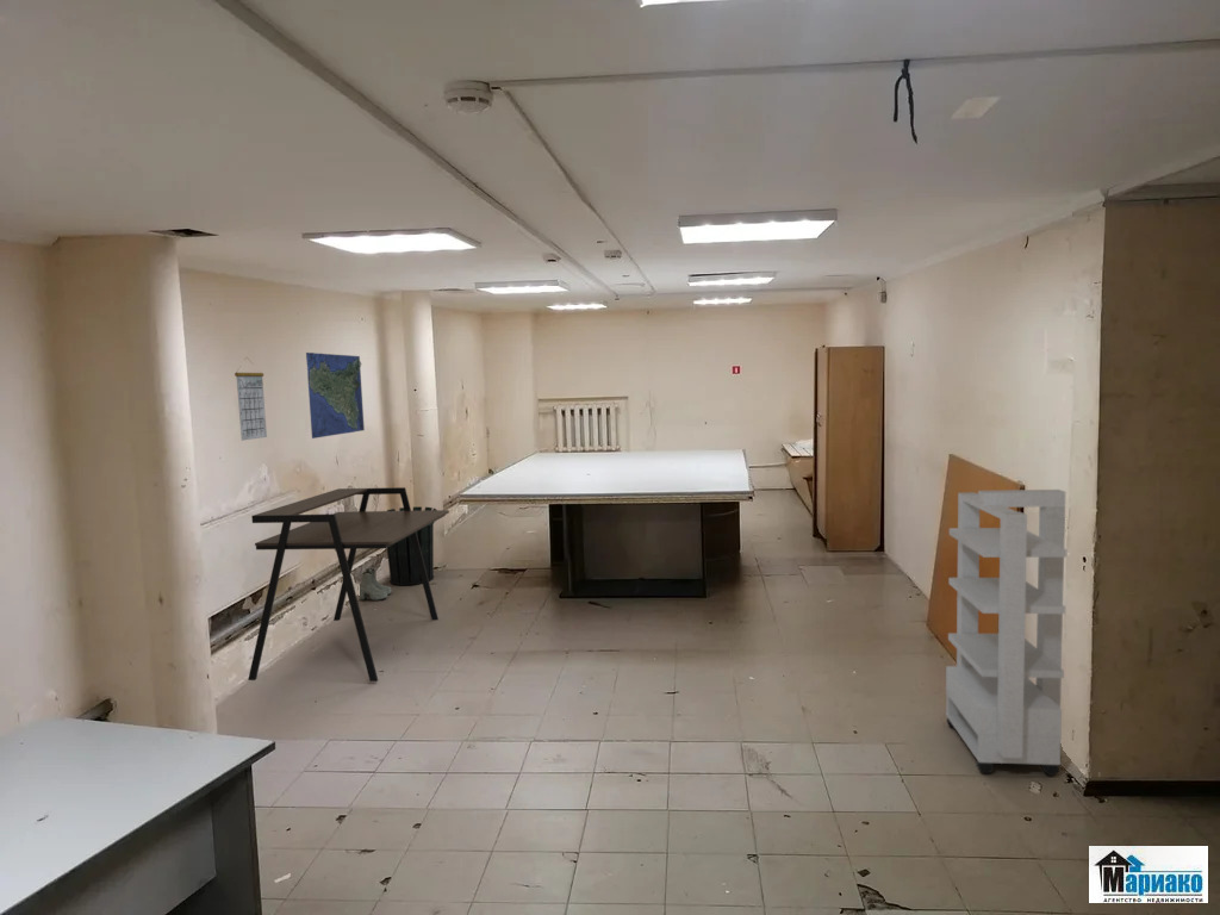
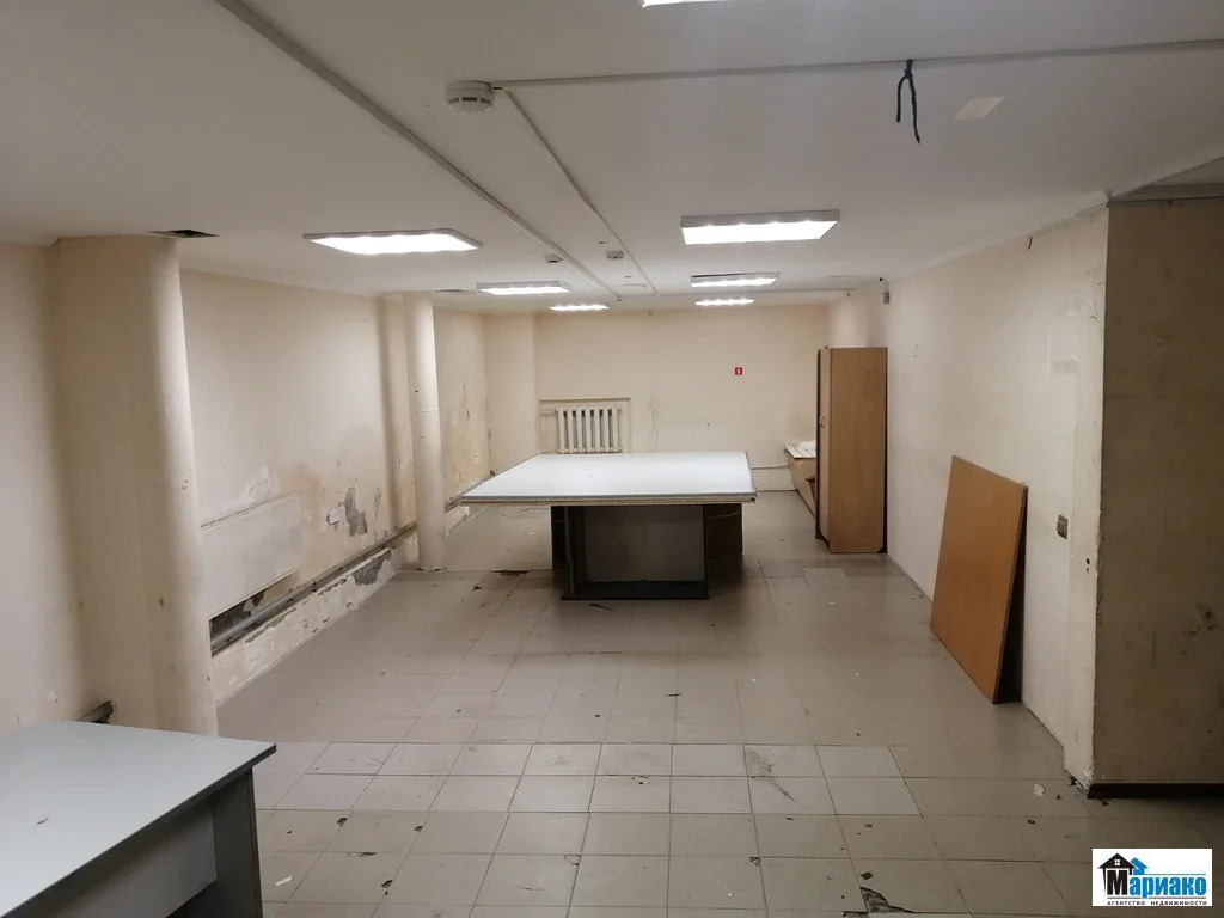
- calendar [234,356,268,442]
- boots [357,567,393,602]
- desk [247,486,450,683]
- waste bin [386,505,437,586]
- storage cabinet [945,488,1068,777]
- map [305,351,366,440]
